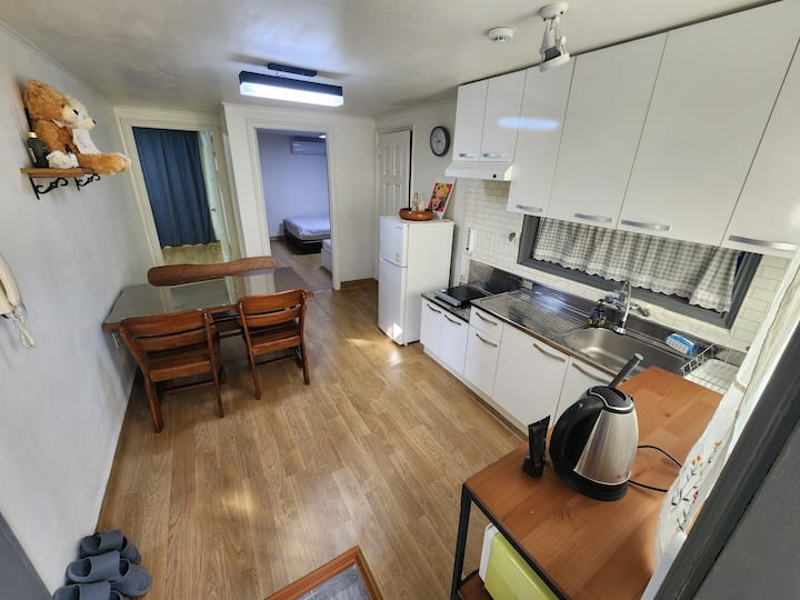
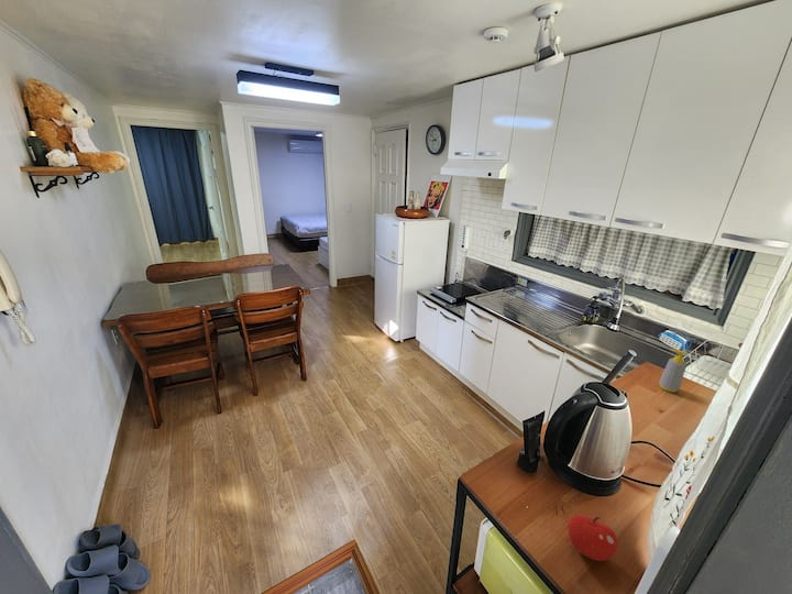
+ fruit [568,514,619,562]
+ soap bottle [658,349,689,394]
